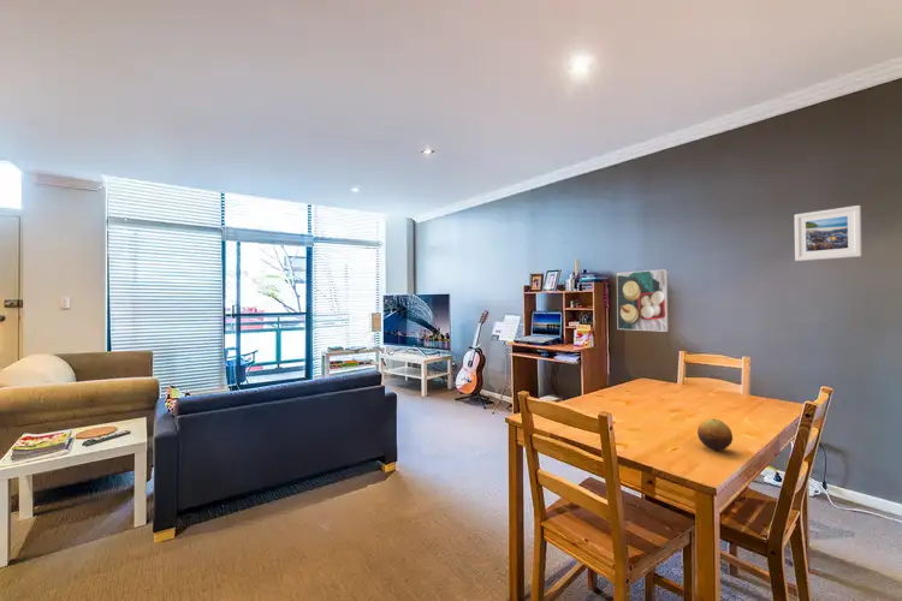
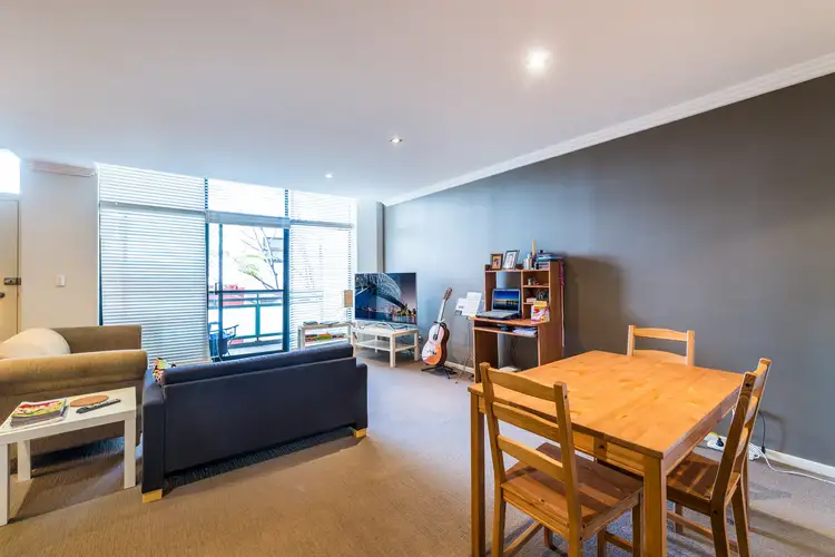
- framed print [616,268,670,333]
- fruit [696,418,734,451]
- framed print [794,204,862,262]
